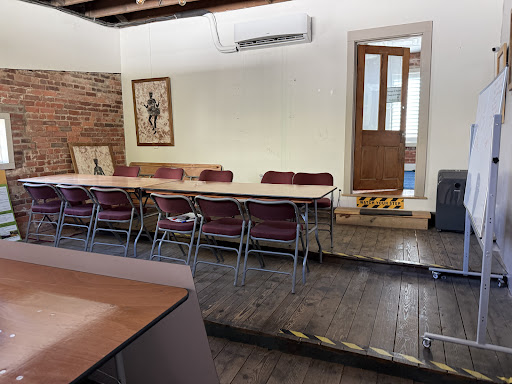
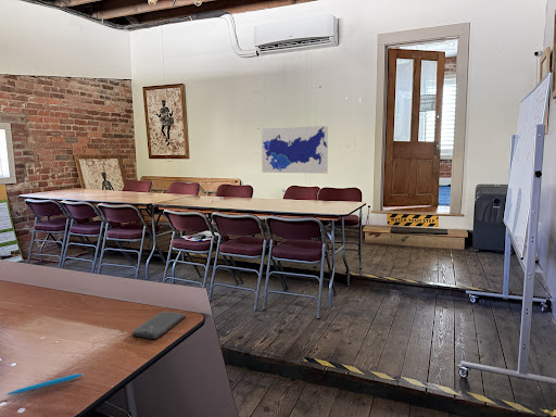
+ map [261,125,329,175]
+ pen [7,372,84,395]
+ smartphone [131,311,187,340]
